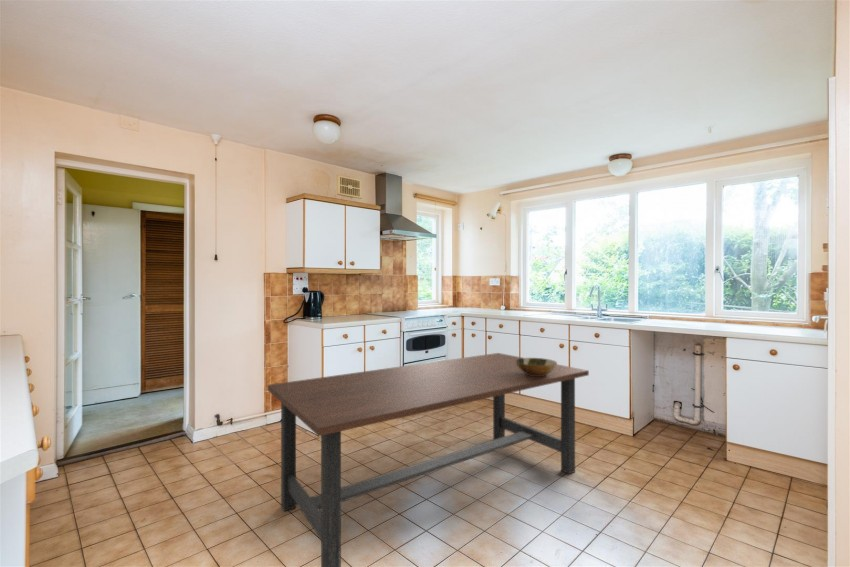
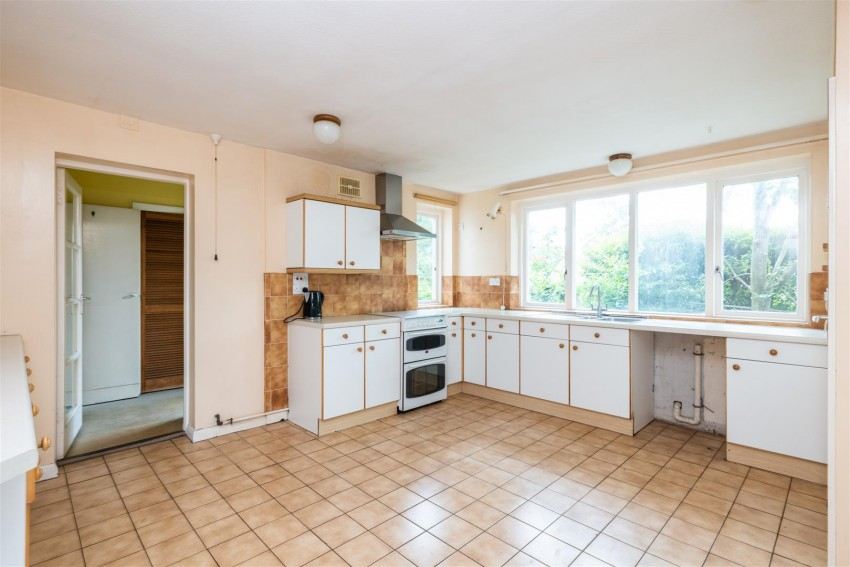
- dining table [267,352,590,567]
- bowl [515,357,558,376]
